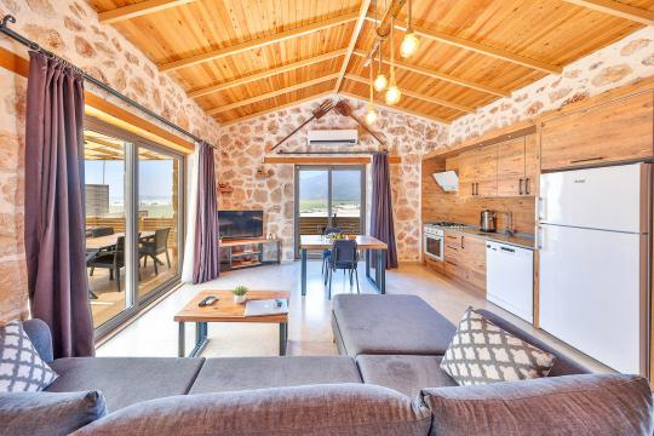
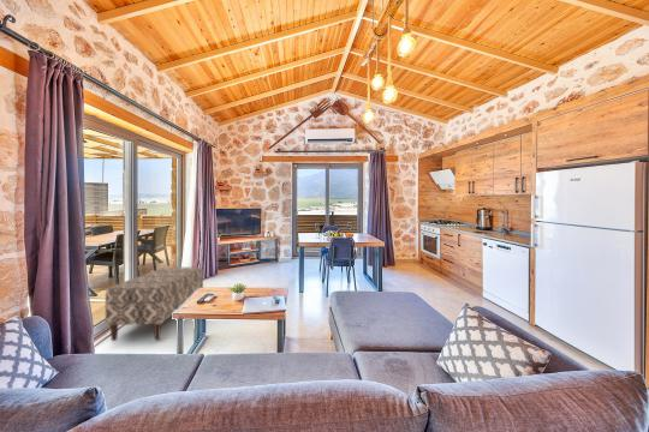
+ bench [105,266,204,342]
